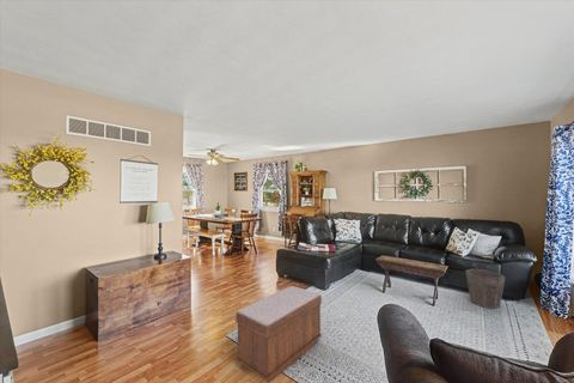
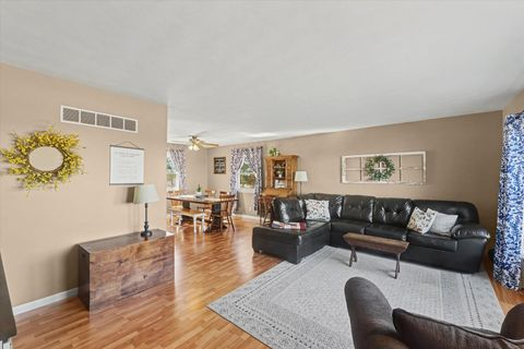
- waste bin [464,268,507,310]
- bench [234,285,323,383]
